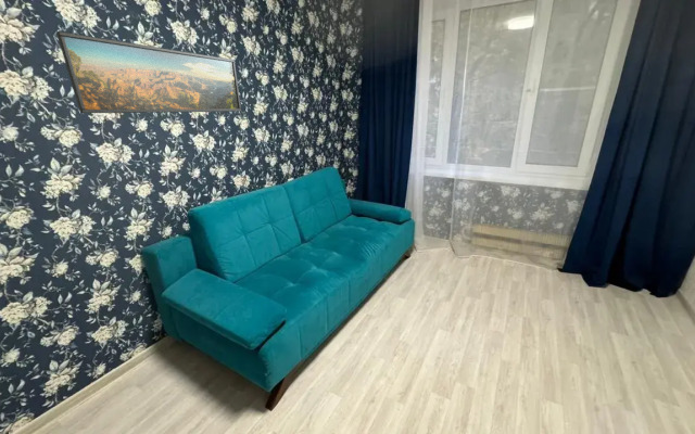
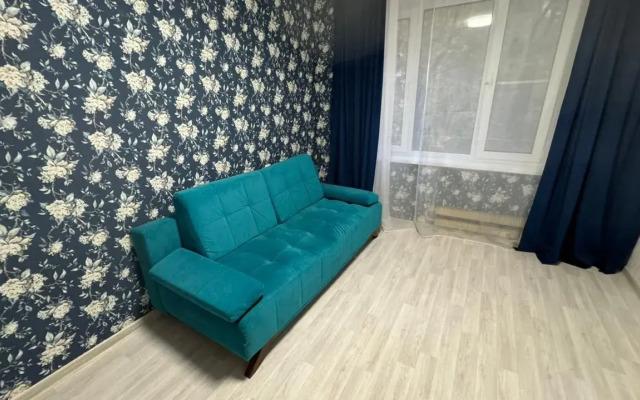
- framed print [55,30,242,114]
